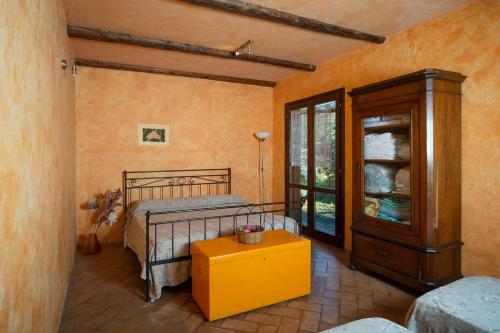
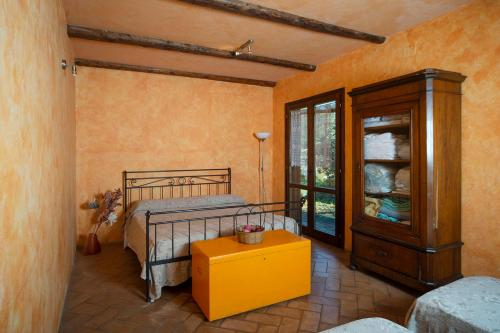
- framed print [137,123,170,147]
